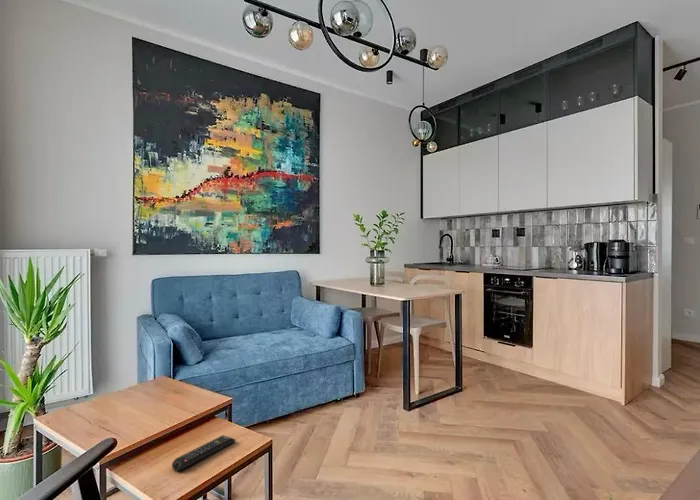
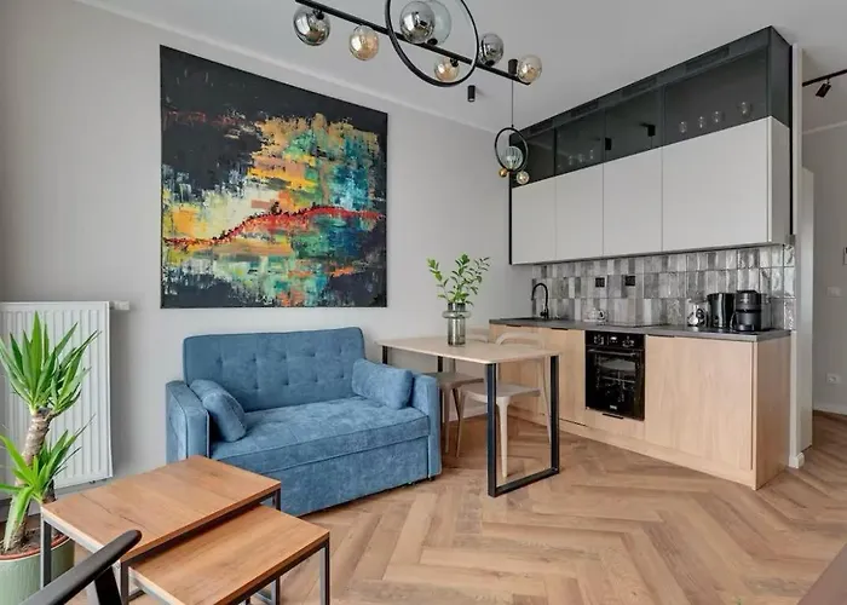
- remote control [171,434,236,472]
